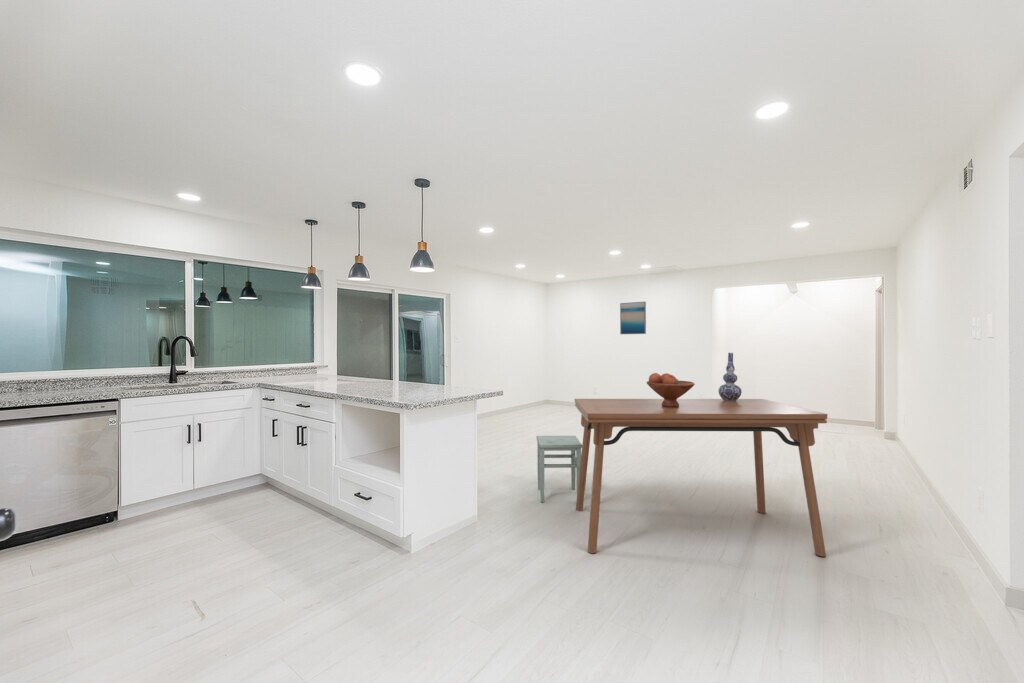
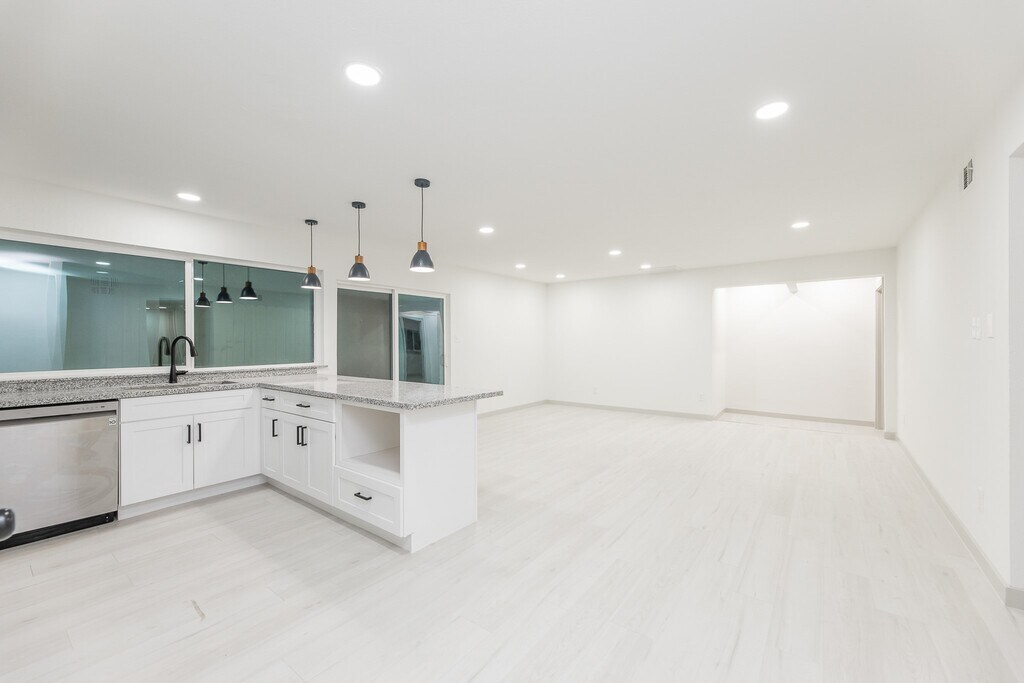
- fruit bowl [646,372,696,407]
- vase [717,352,743,402]
- dining table [574,398,828,557]
- wall art [619,301,647,335]
- stool [535,435,582,503]
